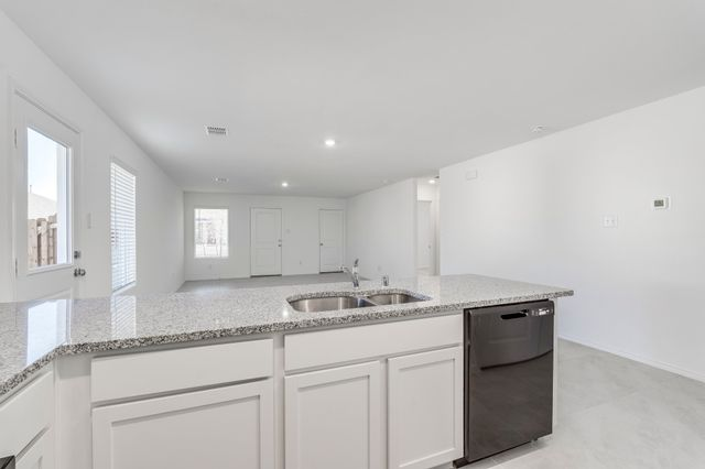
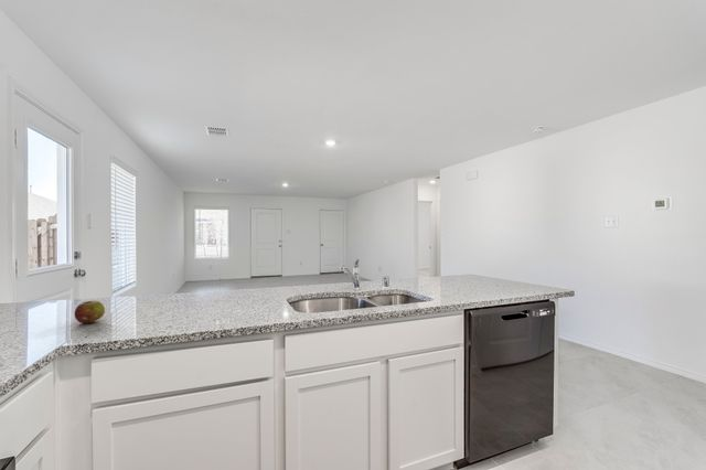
+ fruit [74,300,106,324]
